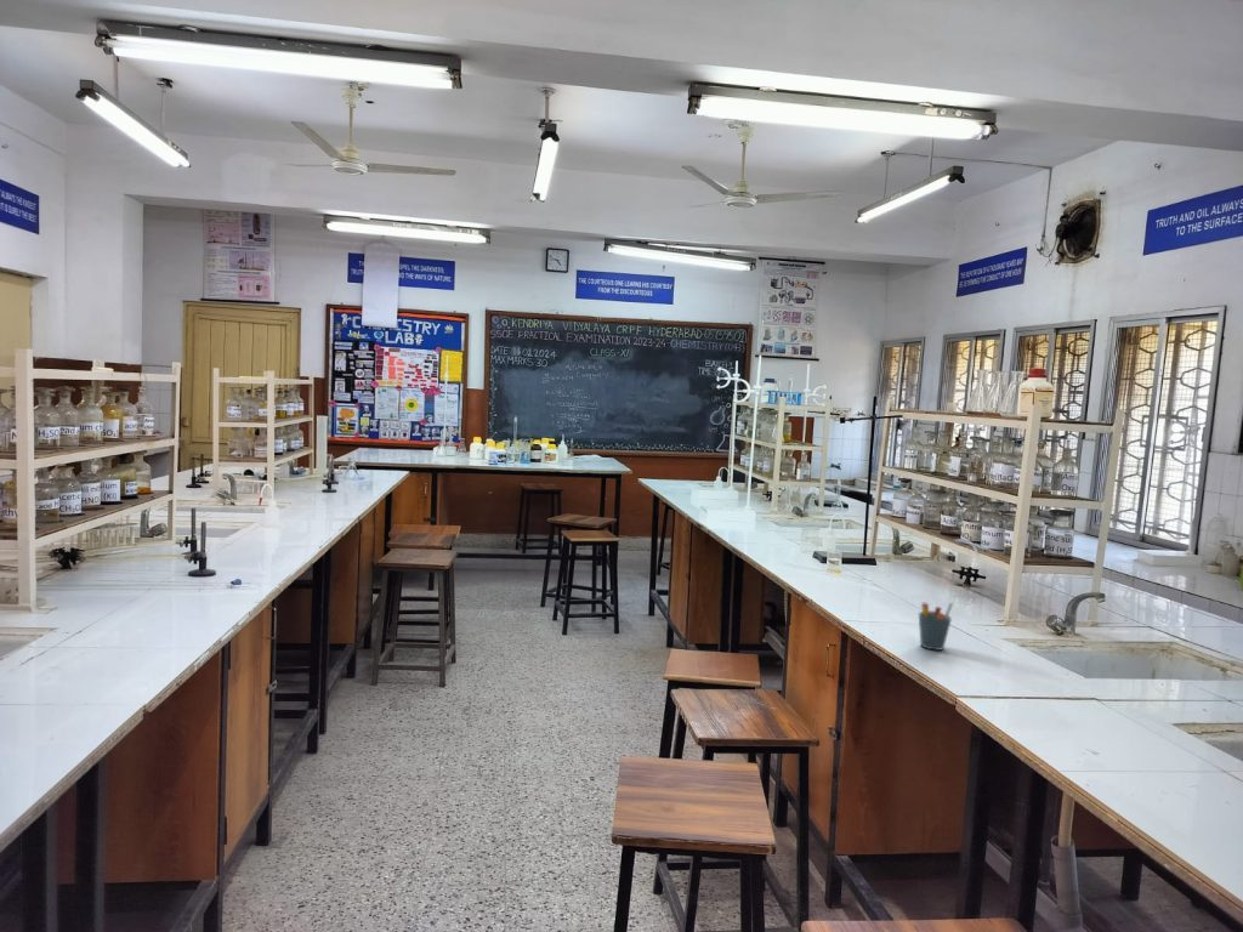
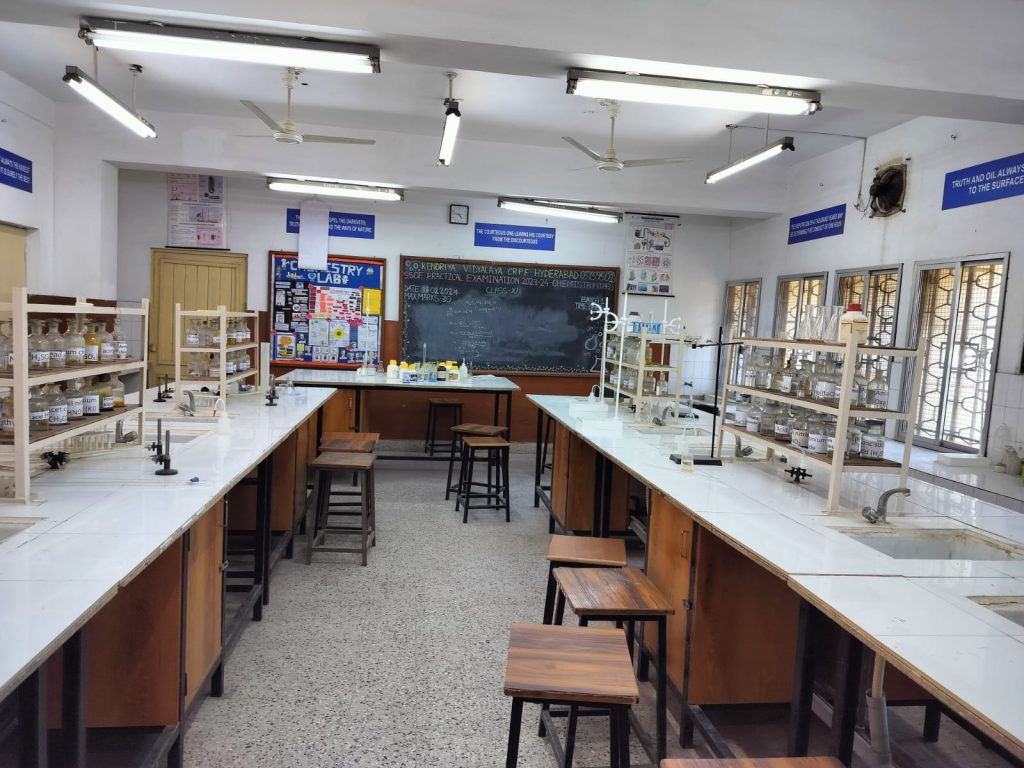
- pen holder [918,601,954,652]
